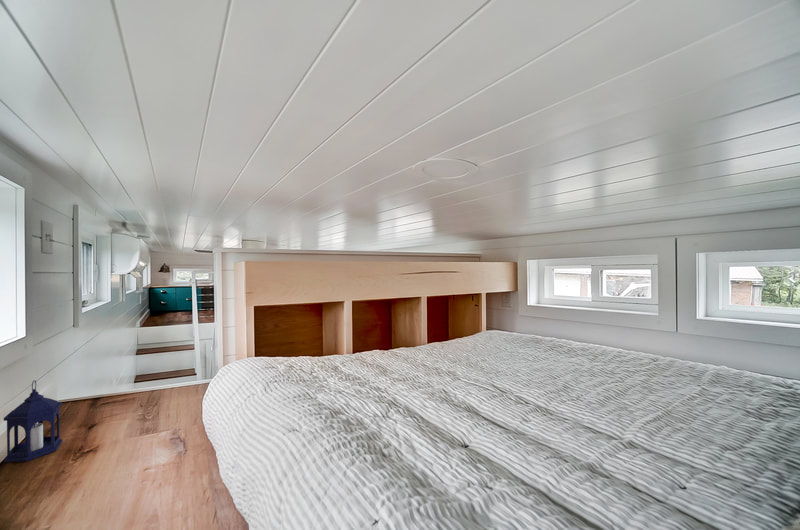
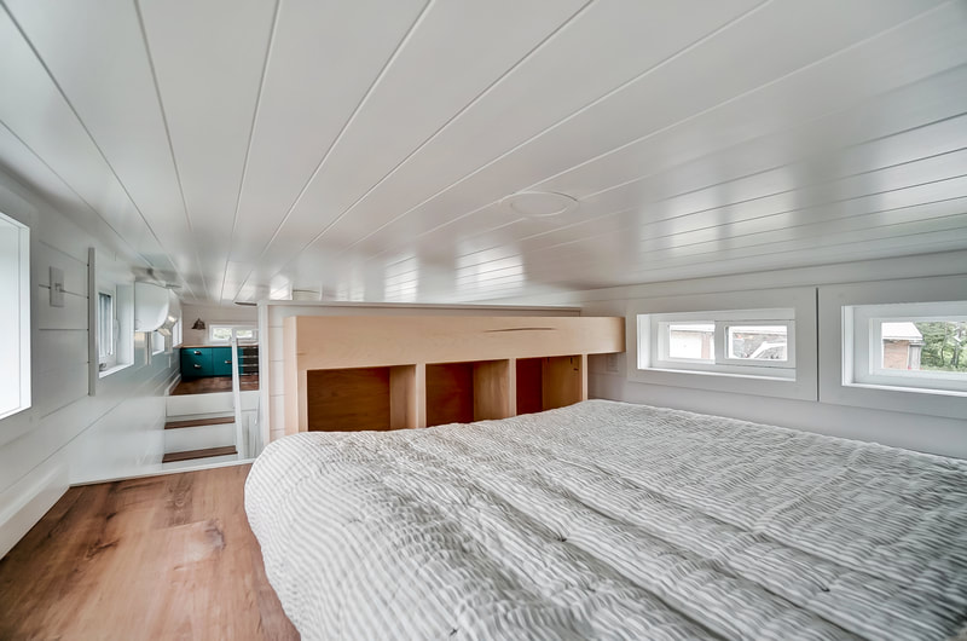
- lantern [3,379,63,463]
